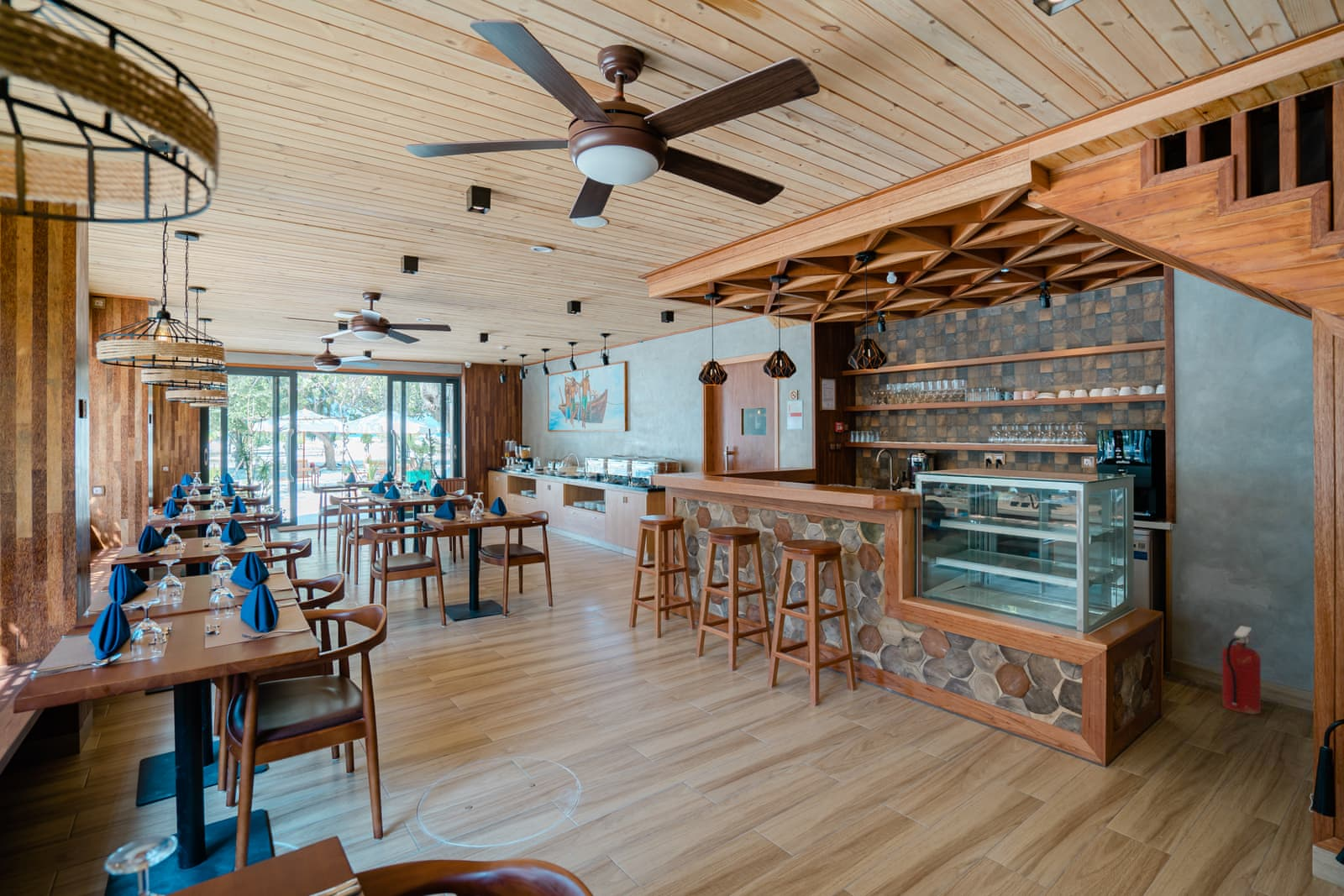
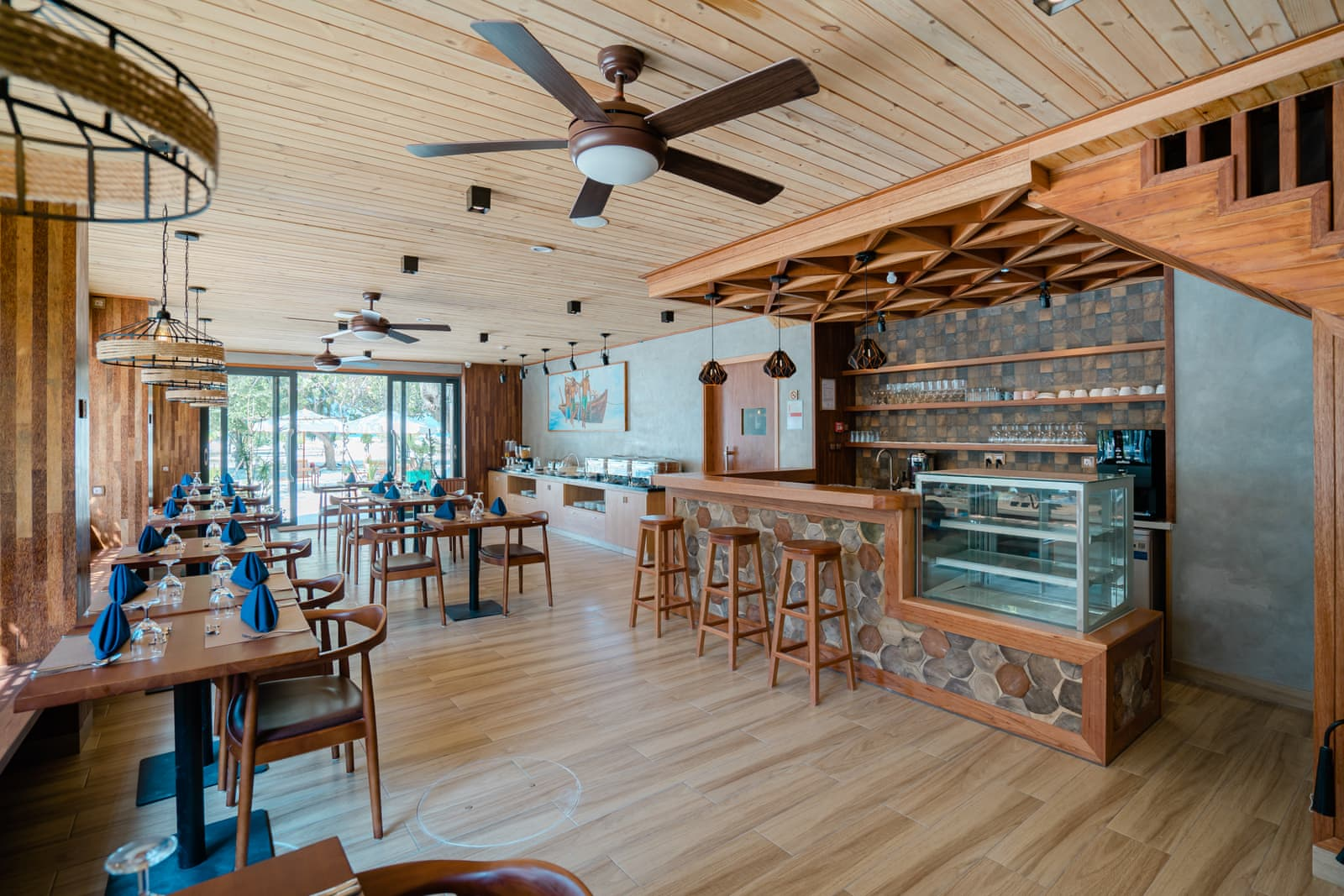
- fire extinguisher [1221,625,1262,715]
